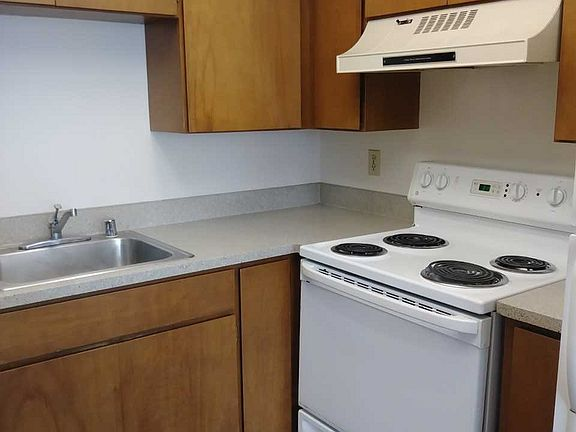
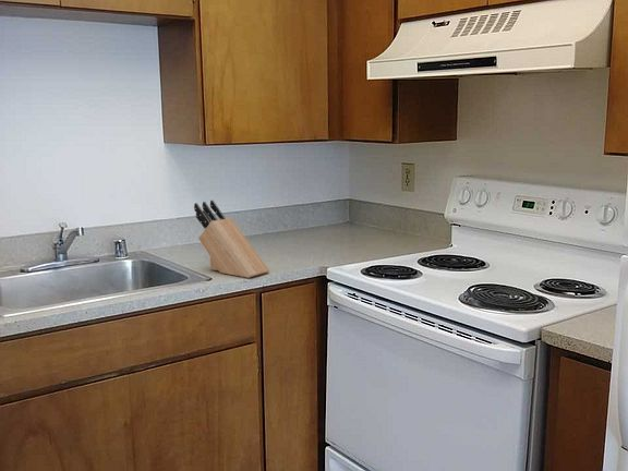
+ knife block [193,200,270,279]
